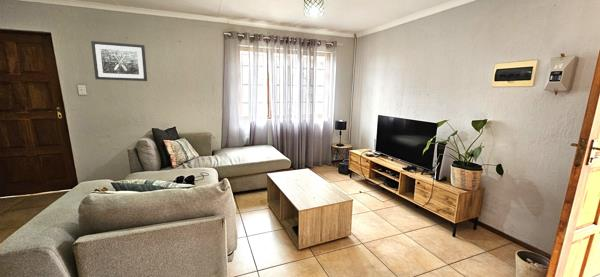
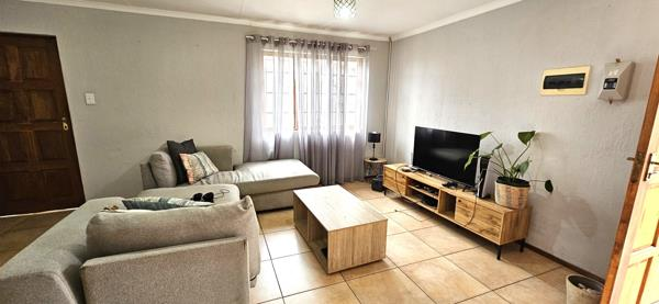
- wall art [90,40,148,82]
